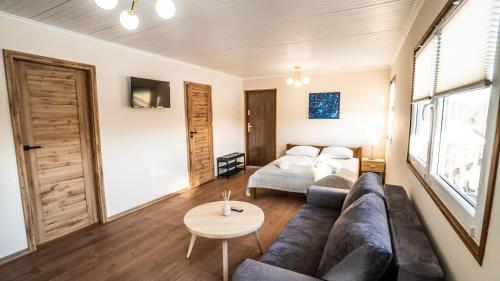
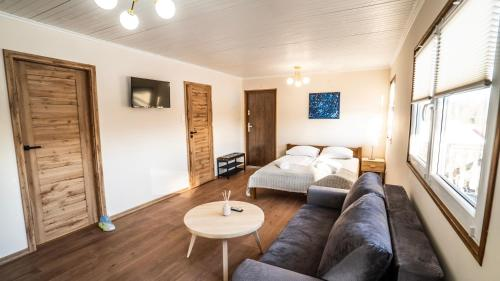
+ sneaker [98,214,116,232]
